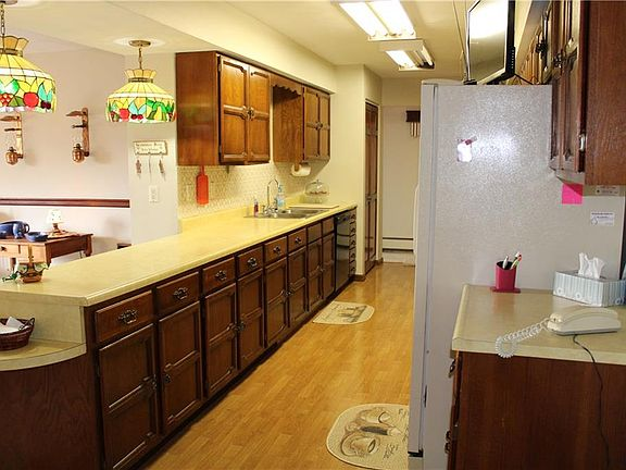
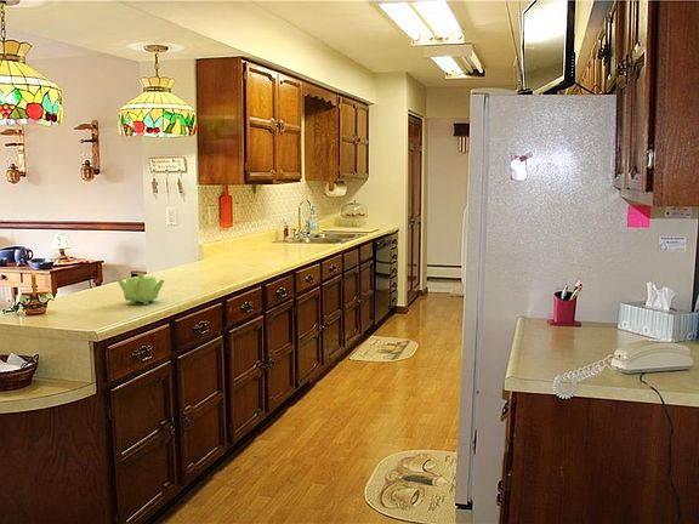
+ teapot [116,273,166,306]
